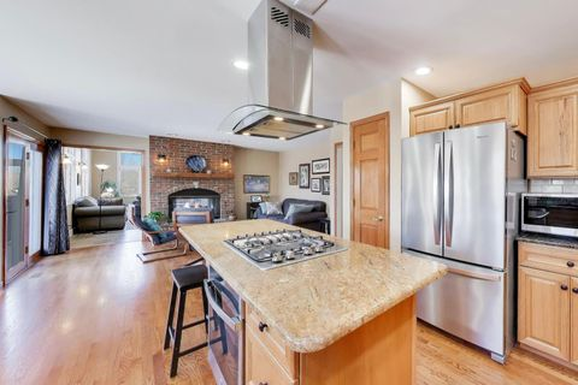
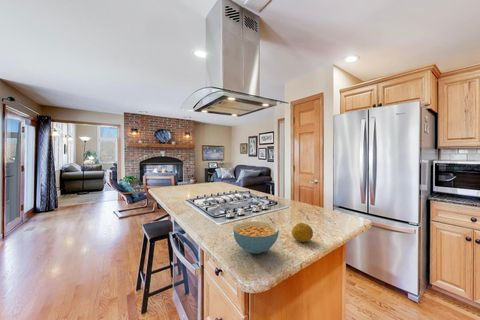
+ fruit [291,222,314,243]
+ cereal bowl [232,220,280,255]
